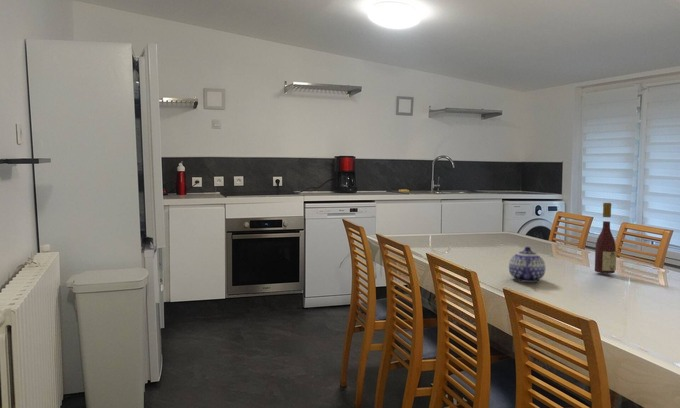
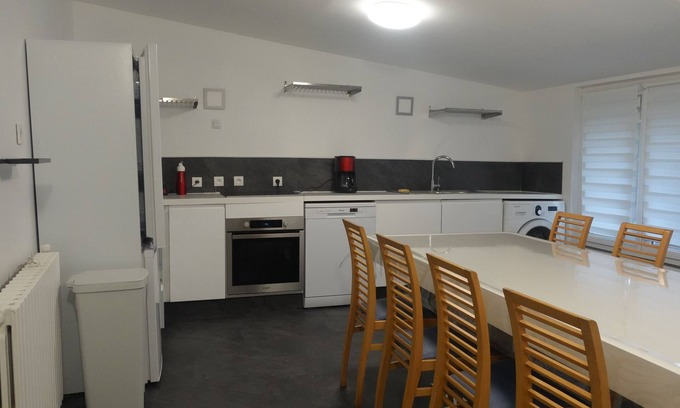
- teapot [508,246,546,283]
- wine bottle [594,202,618,274]
